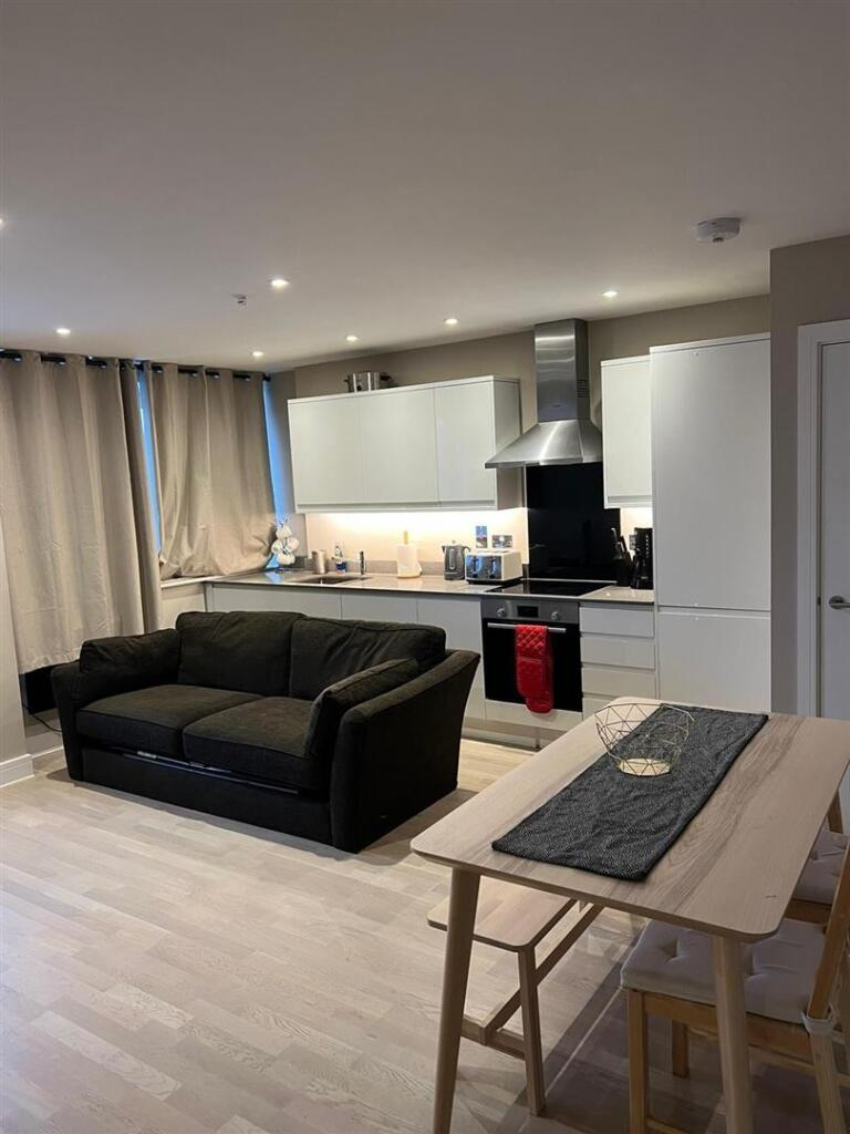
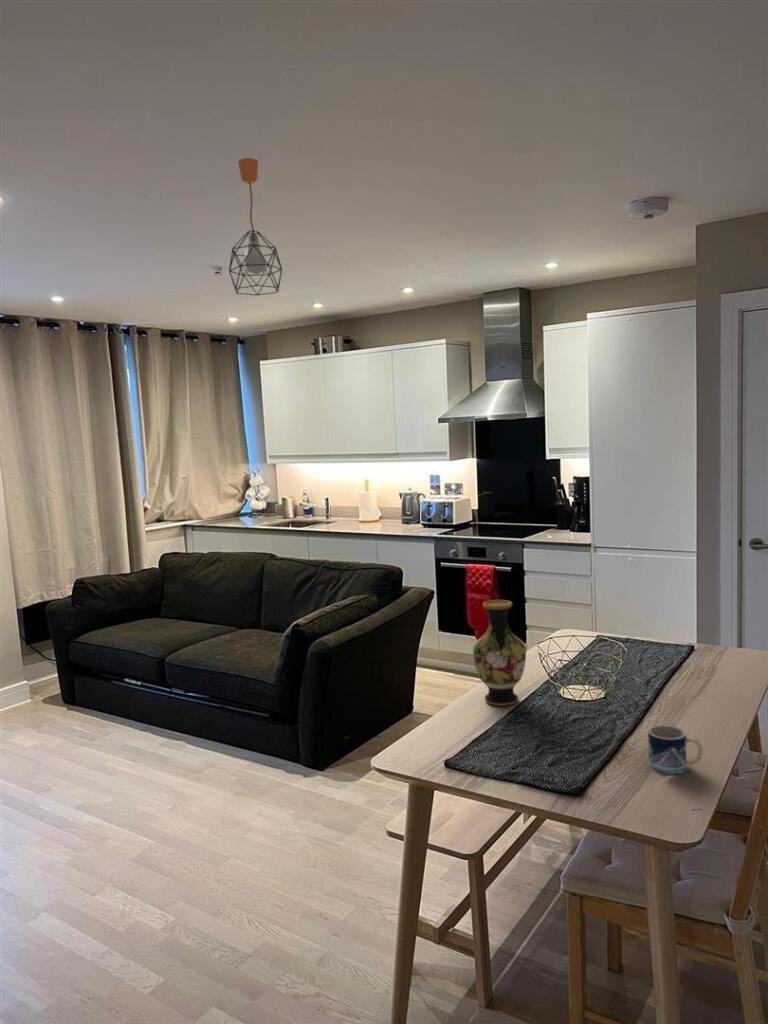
+ vase [472,599,527,707]
+ pendant light [228,157,283,296]
+ mug [647,724,704,775]
